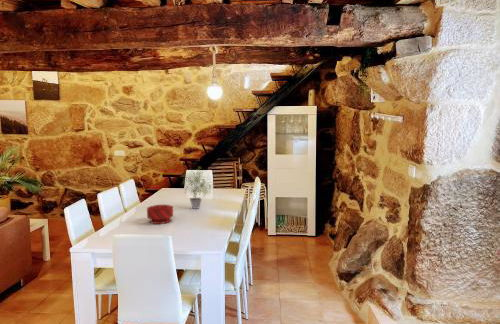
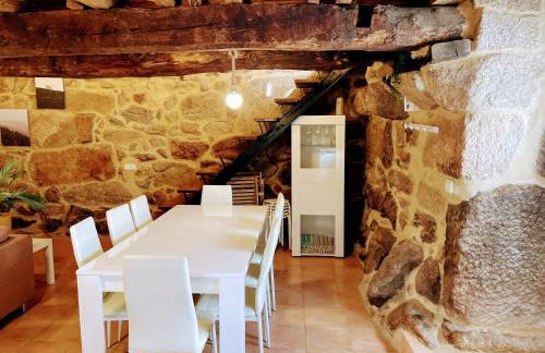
- potted plant [180,167,213,210]
- bowl [146,204,174,225]
